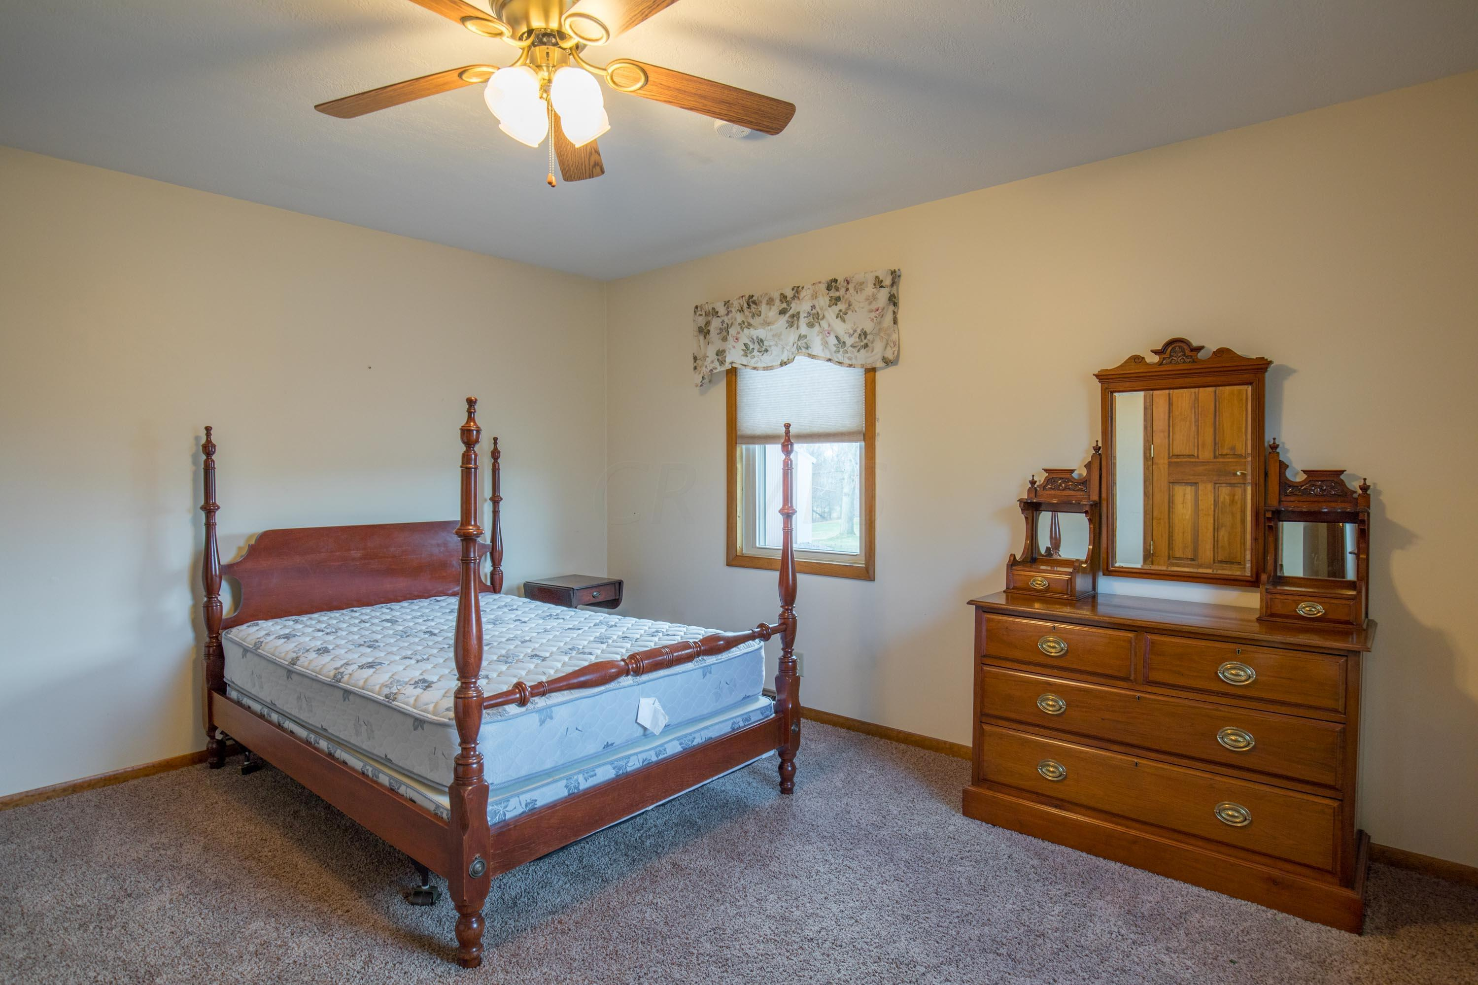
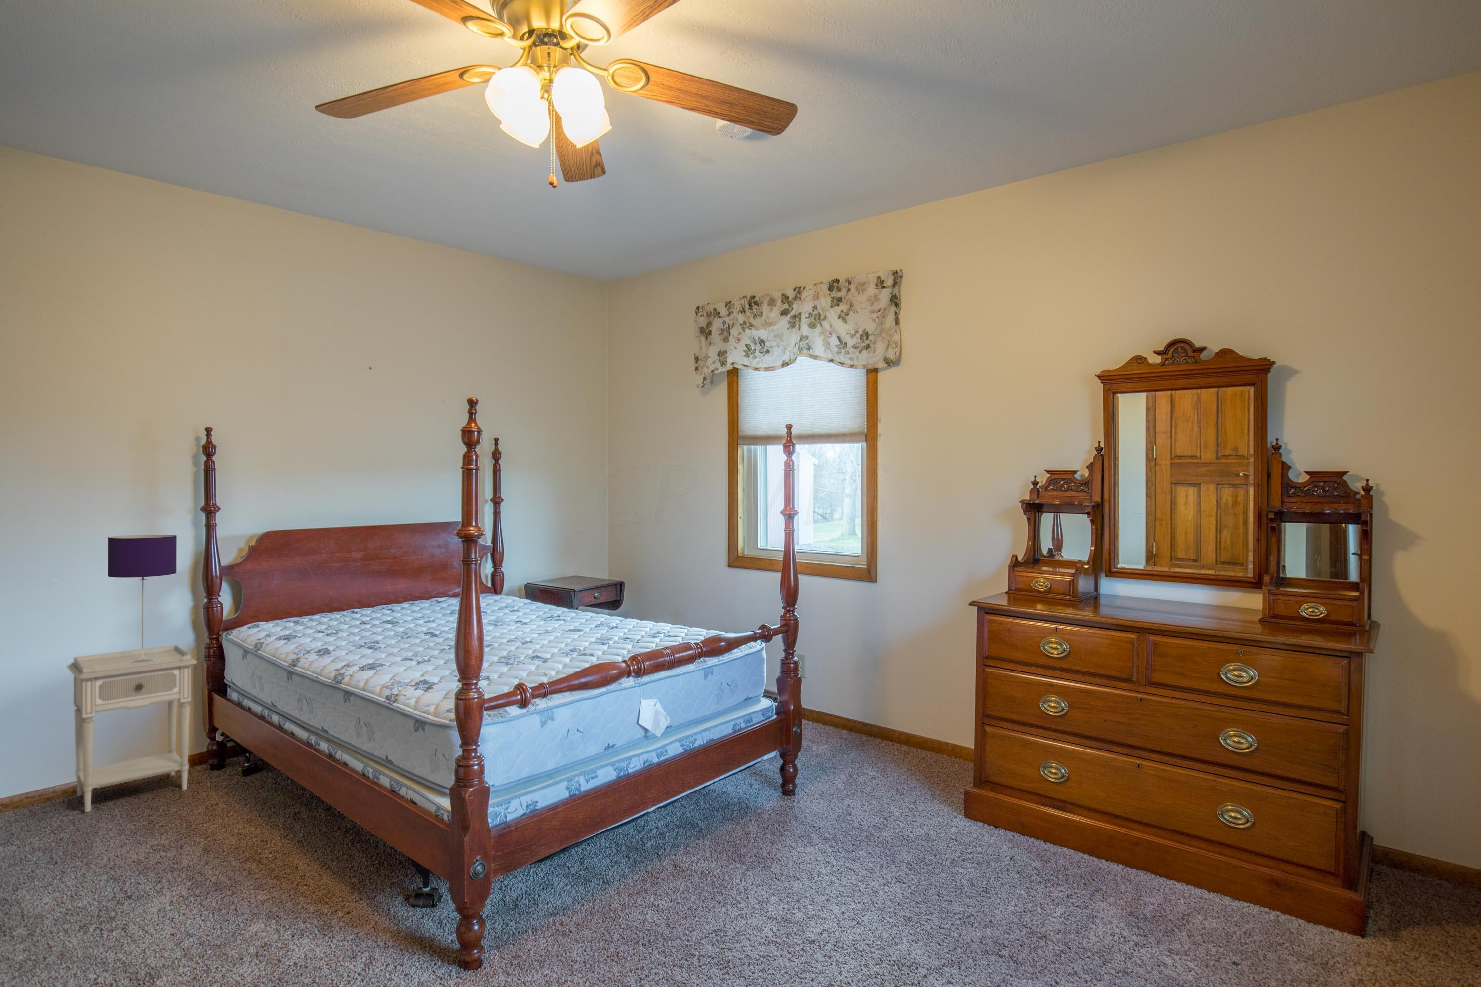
+ nightstand [67,644,197,813]
+ table lamp [107,534,177,663]
